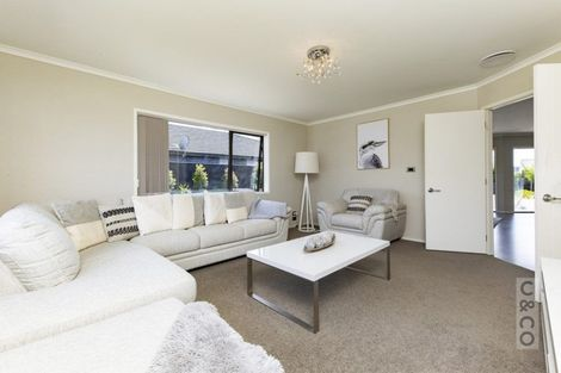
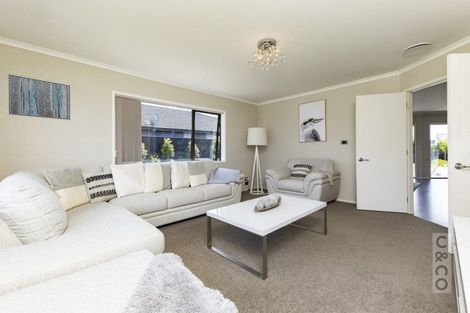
+ wall art [7,73,71,121]
